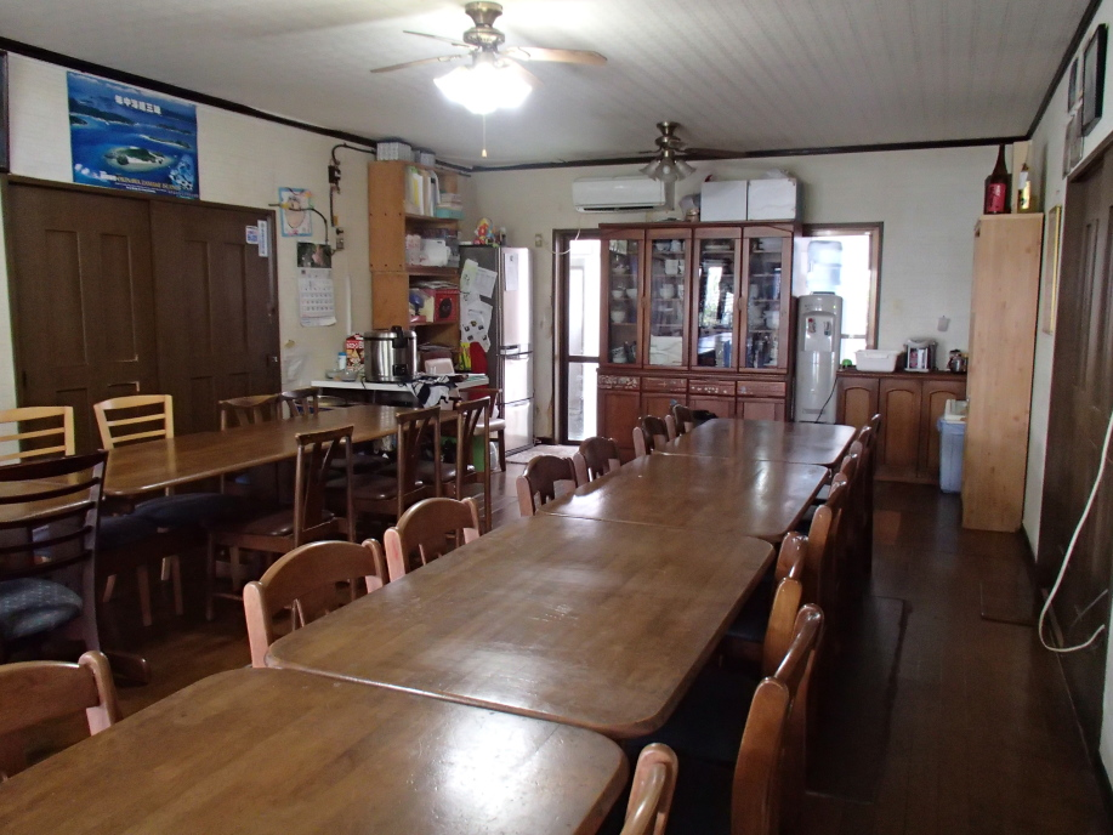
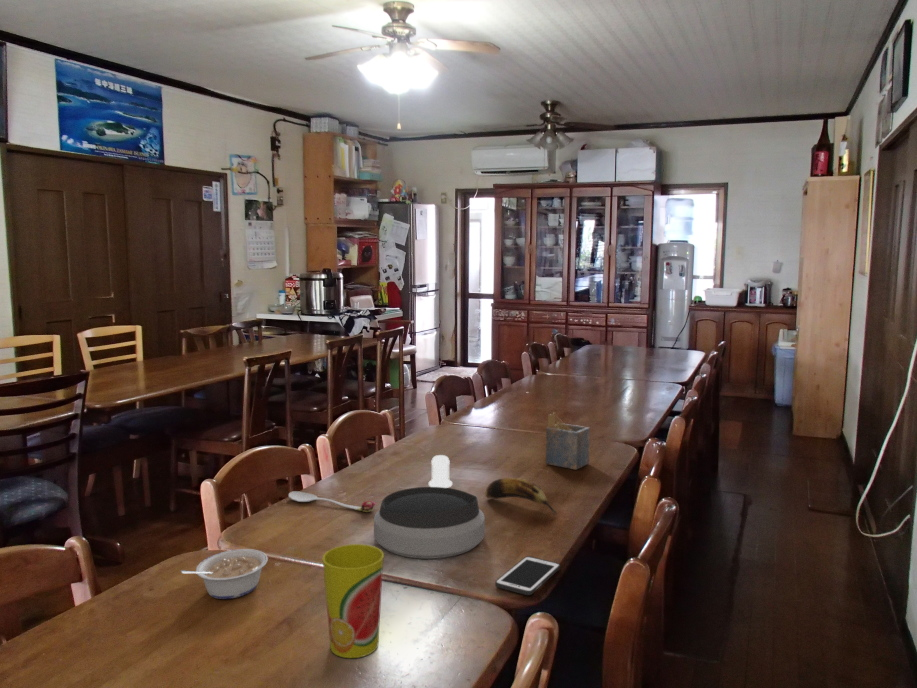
+ spoon [288,490,377,513]
+ napkin holder [545,411,591,471]
+ salt shaker [428,454,453,488]
+ cup [321,543,385,659]
+ banana [484,477,558,515]
+ bowl [373,486,486,560]
+ legume [179,548,269,600]
+ cell phone [494,555,561,596]
